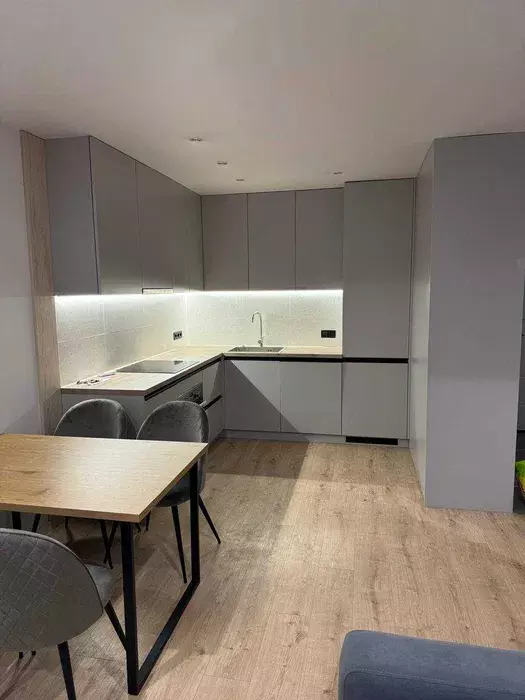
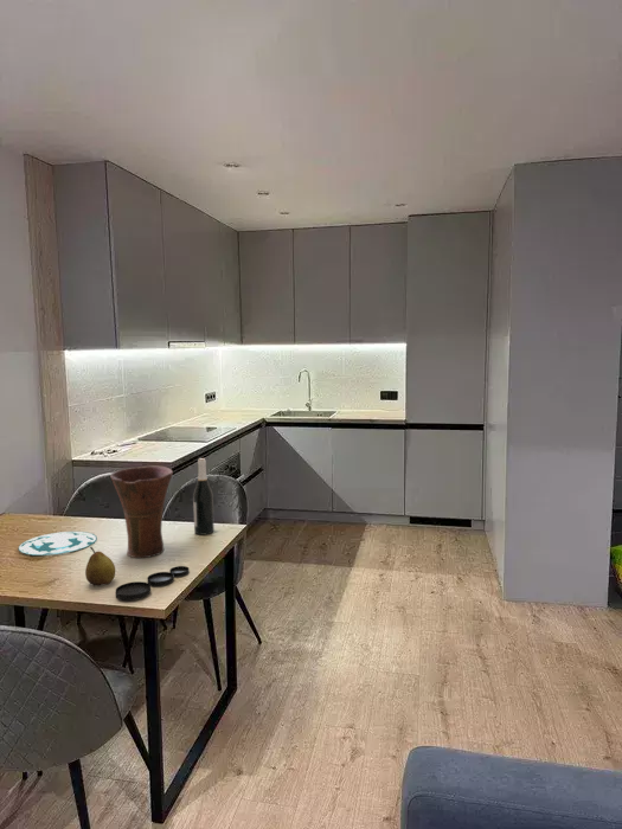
+ fruit [84,546,116,587]
+ plate [115,565,190,602]
+ plate [18,531,98,557]
+ wine bottle [192,457,216,536]
+ vase [110,465,174,559]
